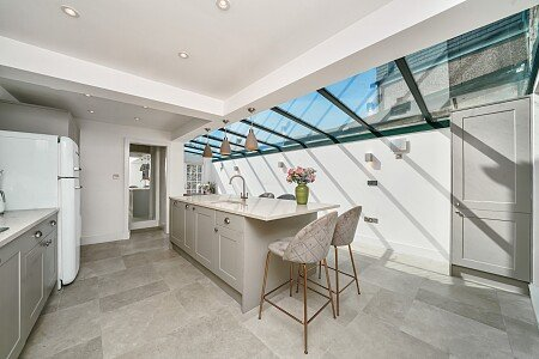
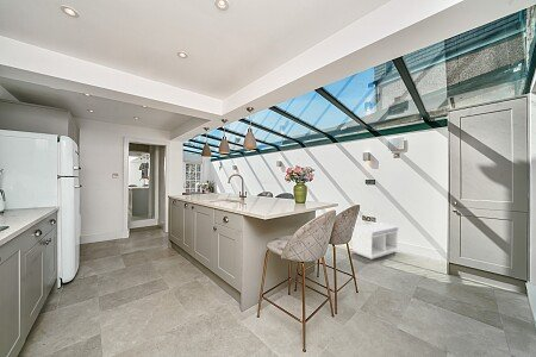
+ bench [351,221,399,261]
